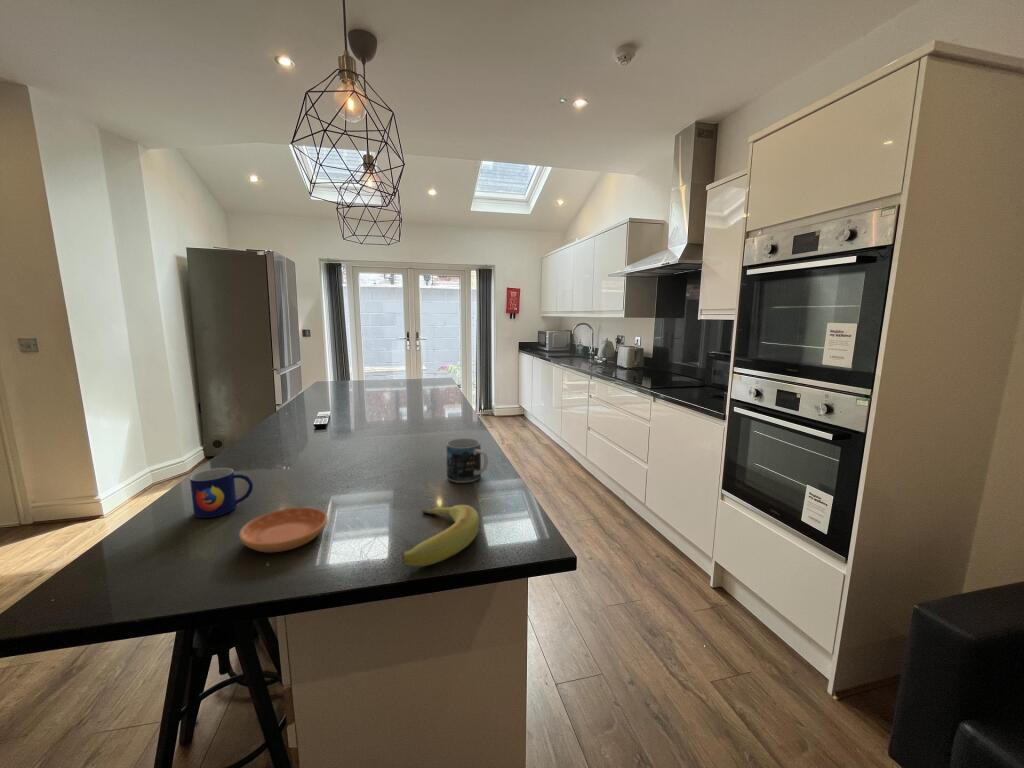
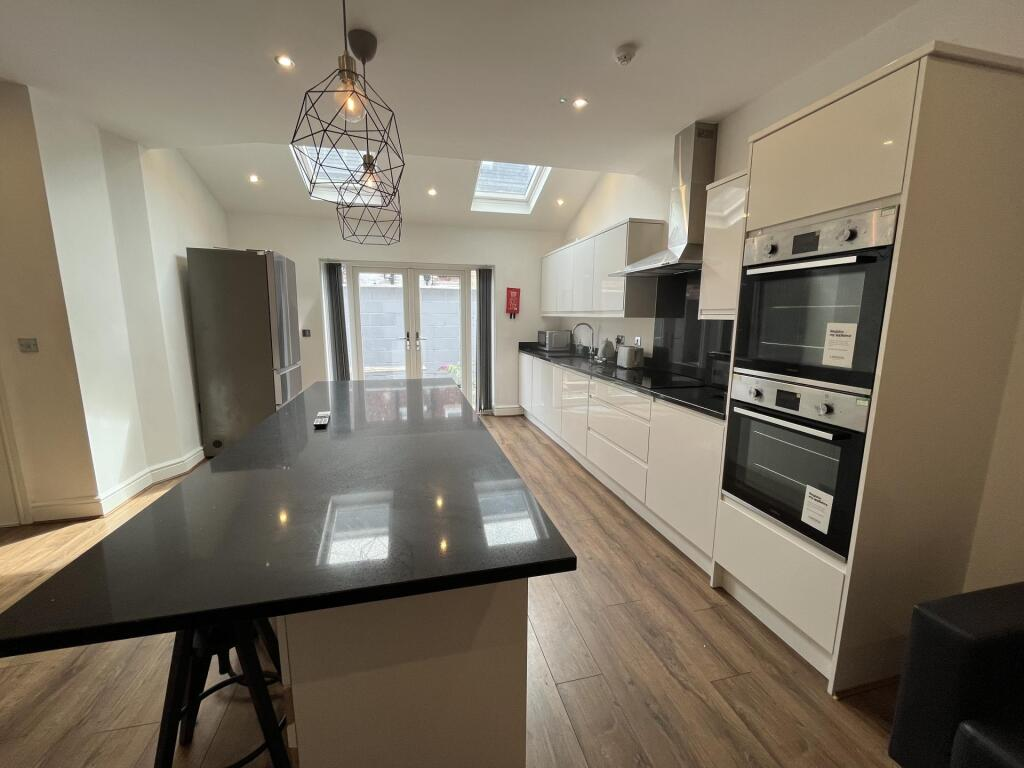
- mug [189,467,254,519]
- banana [401,504,480,567]
- mug [446,438,489,484]
- saucer [238,506,329,553]
